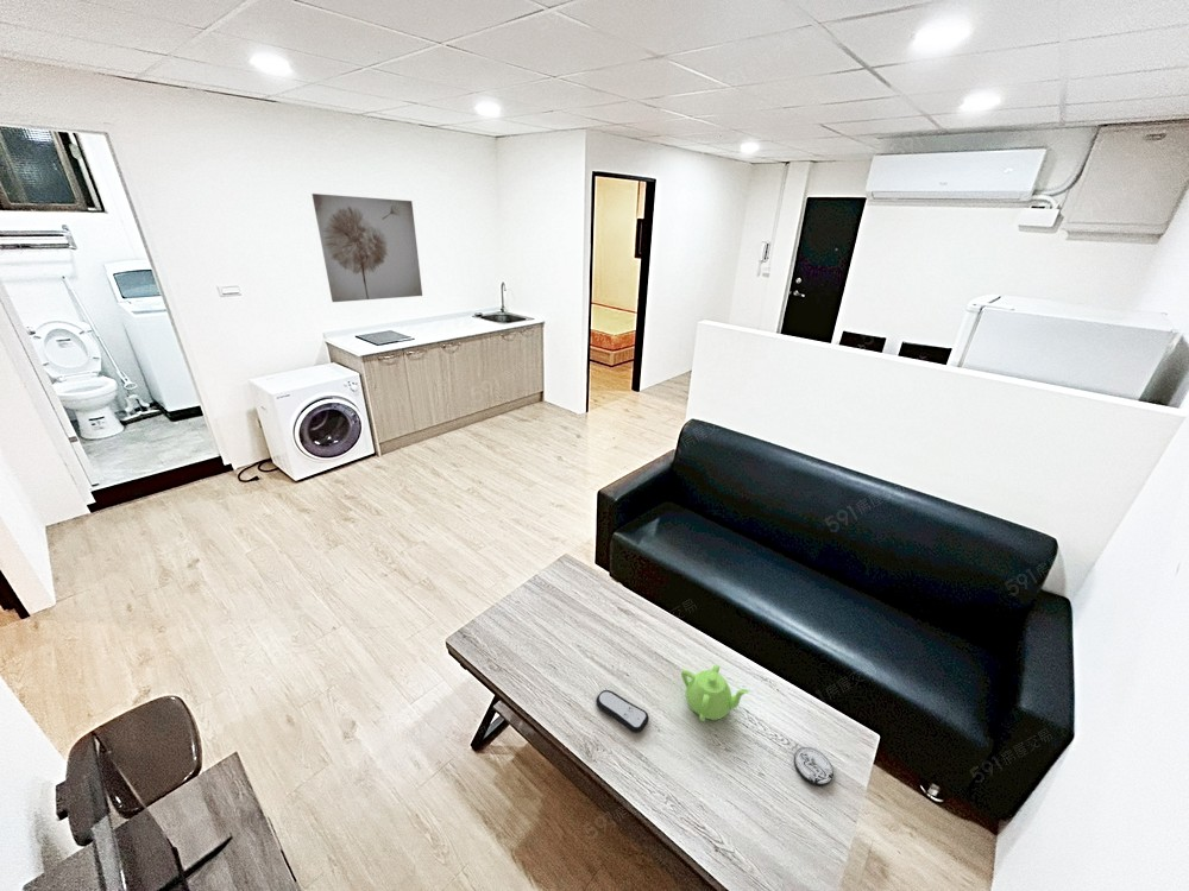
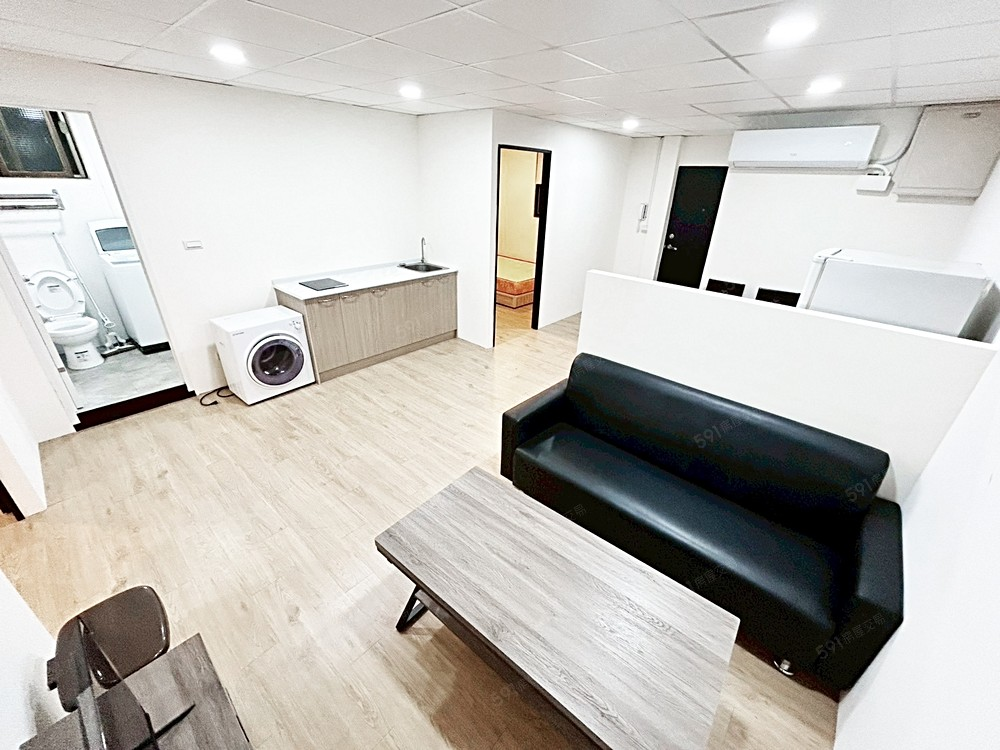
- teapot [680,663,750,722]
- coaster [793,746,835,788]
- wall art [312,192,423,303]
- remote control [594,689,650,734]
